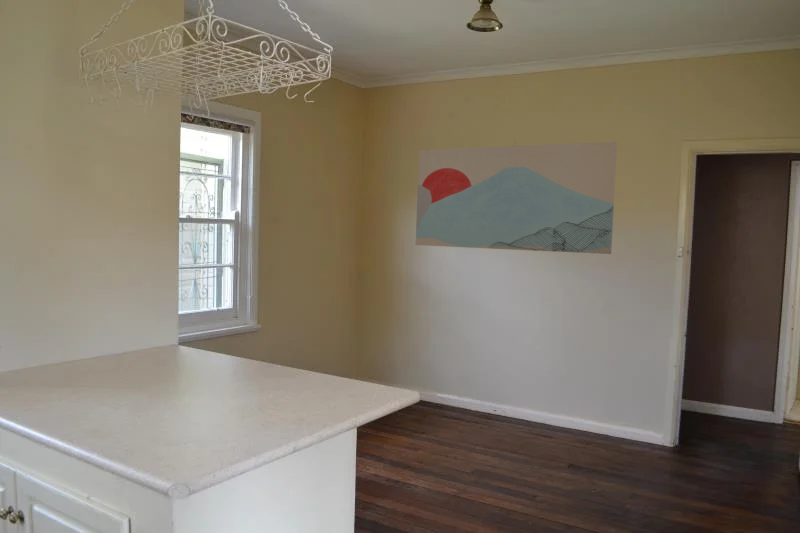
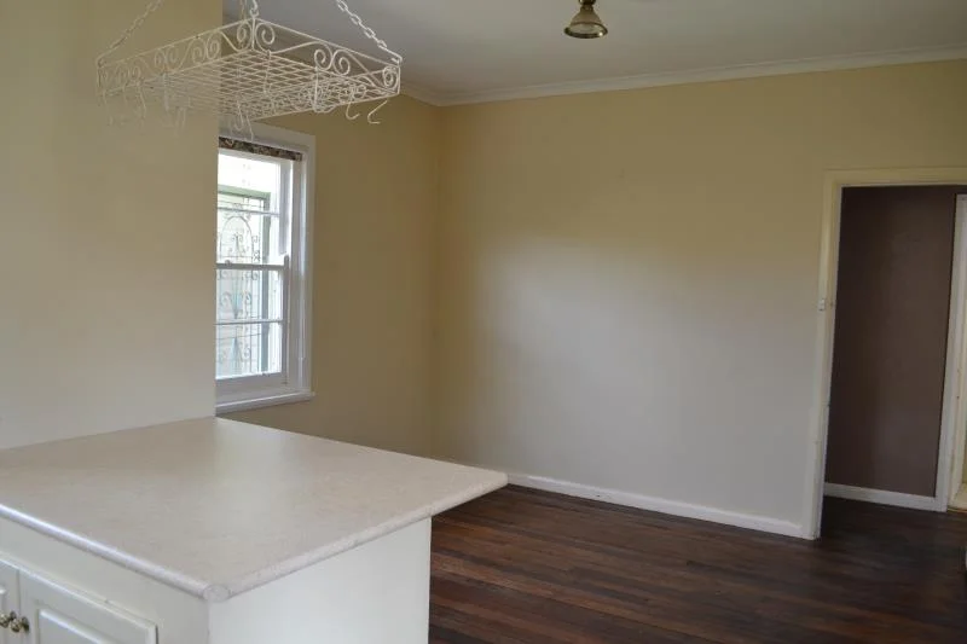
- wall art [415,141,618,255]
